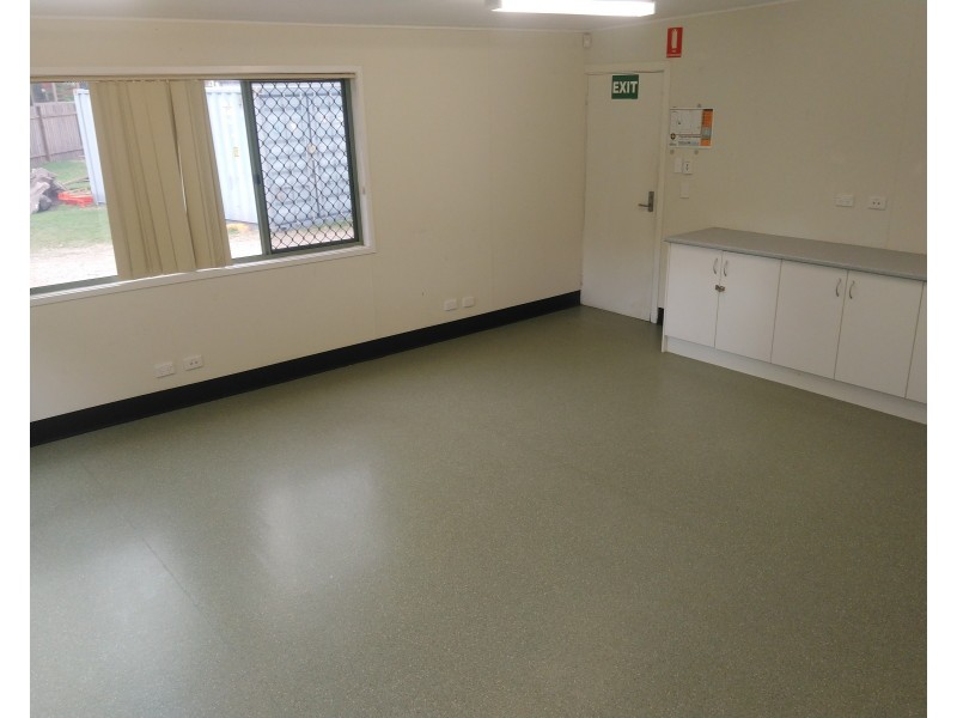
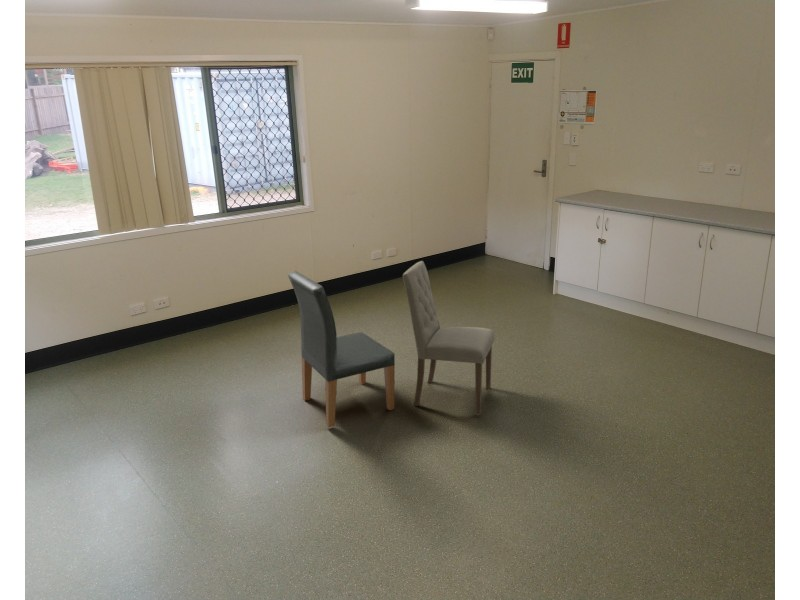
+ dining chair [402,260,495,416]
+ dining chair [287,270,396,428]
